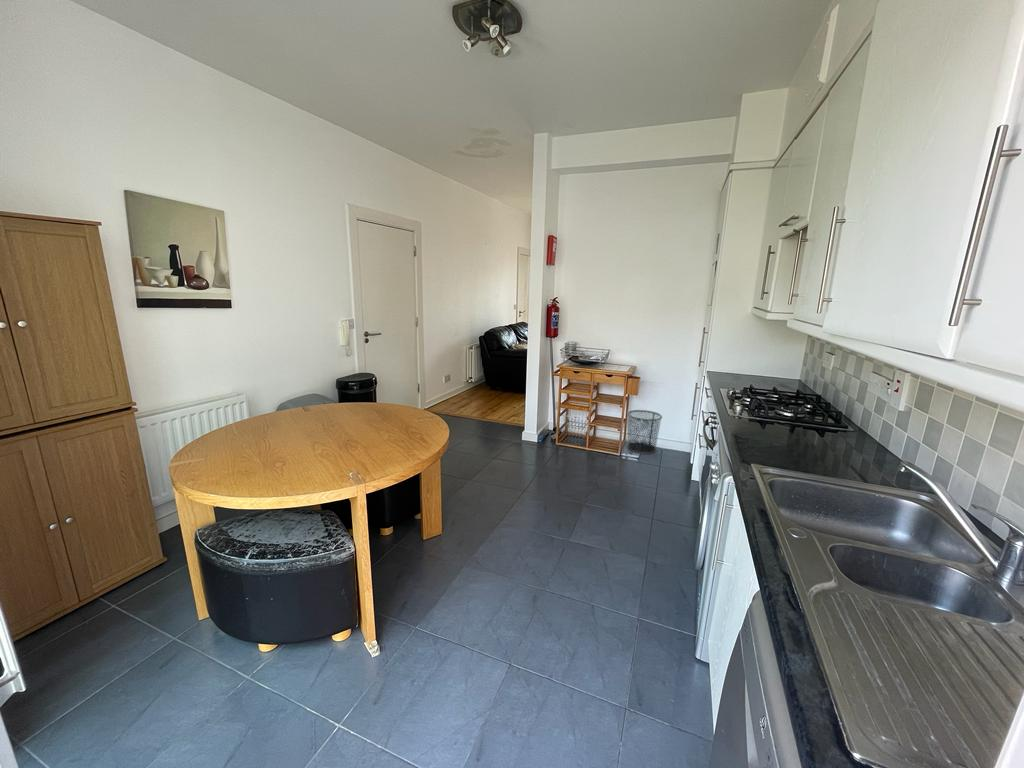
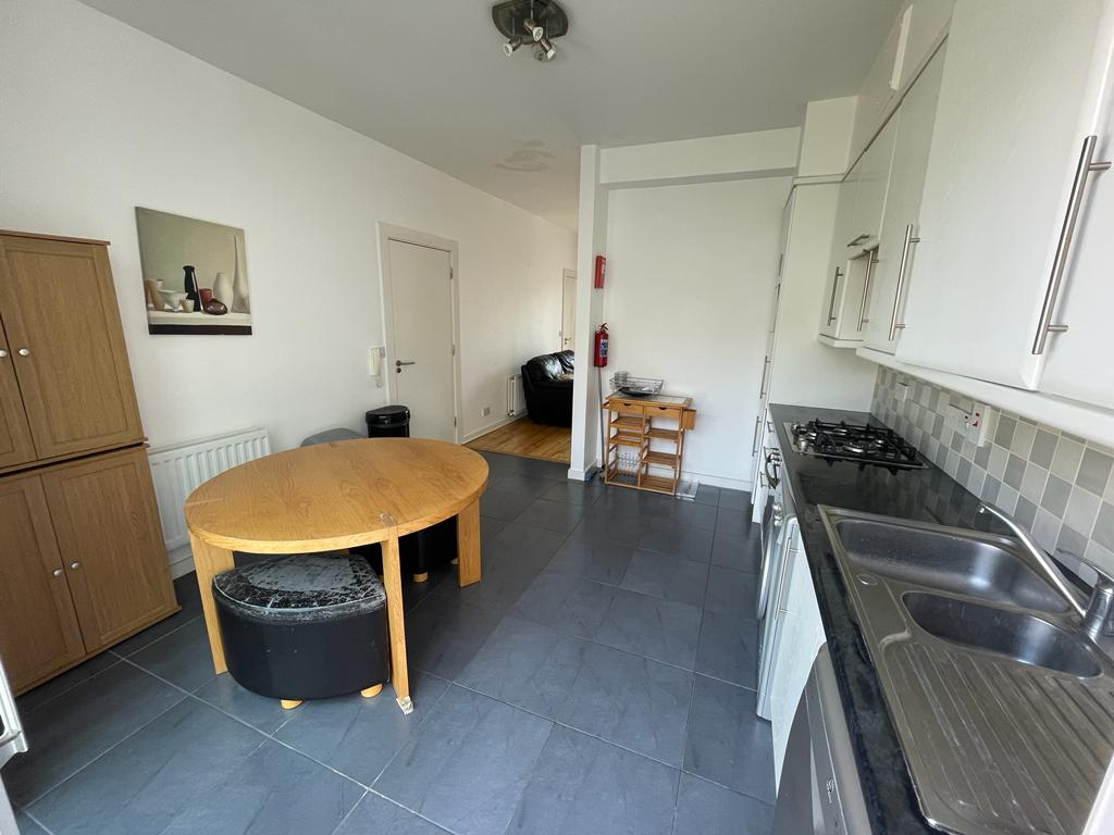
- waste bin [626,409,663,455]
